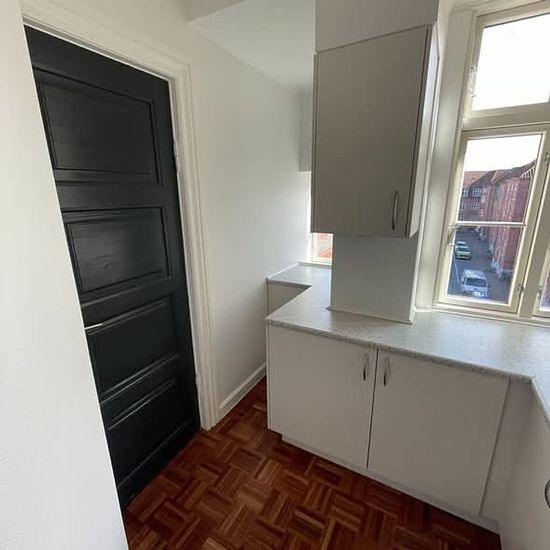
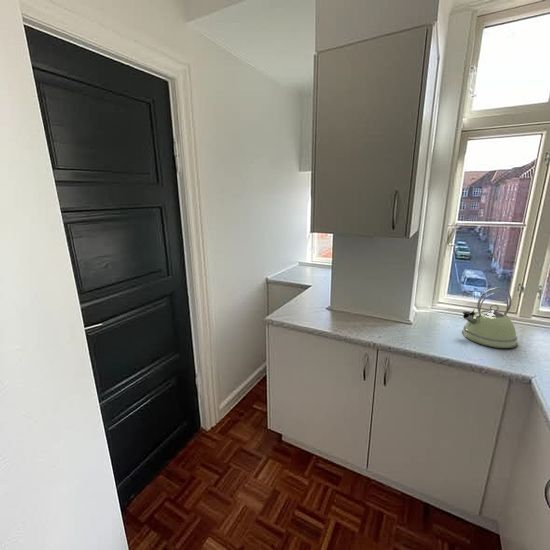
+ kettle [461,286,519,349]
